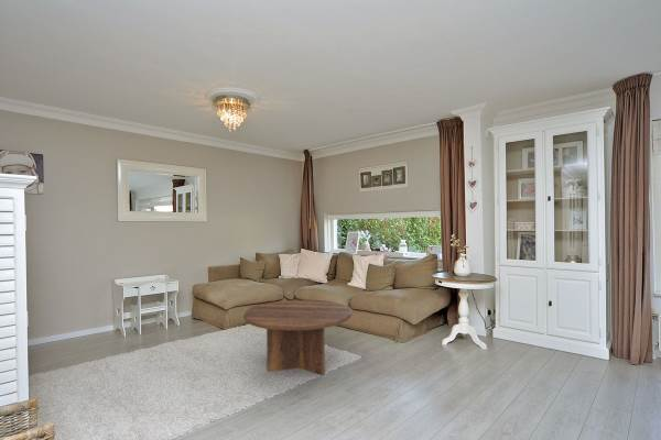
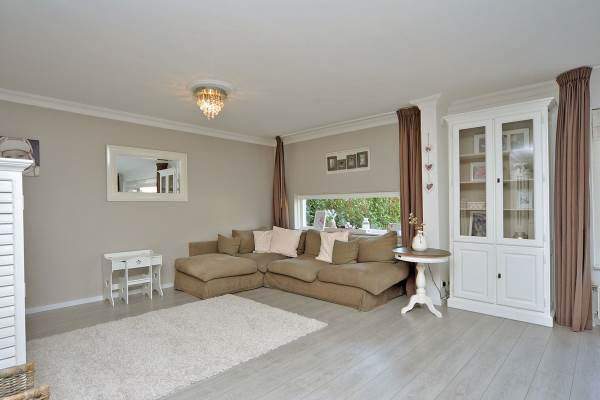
- coffee table [242,298,353,376]
